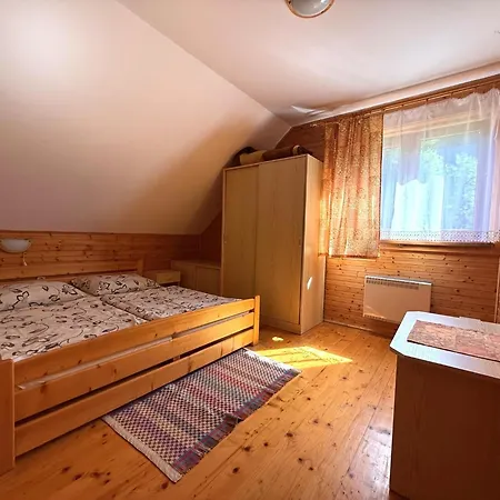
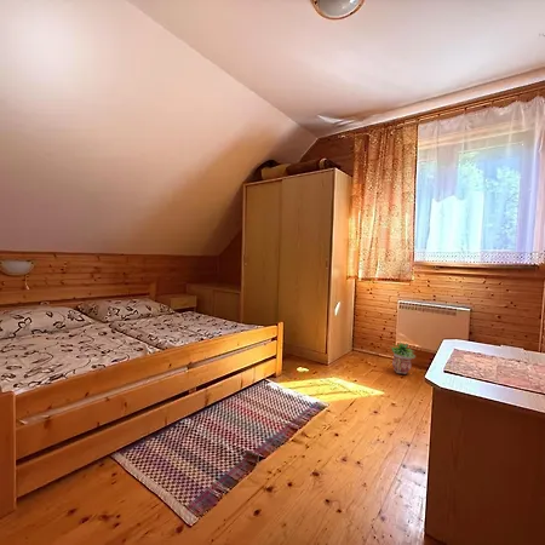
+ potted plant [390,340,417,375]
